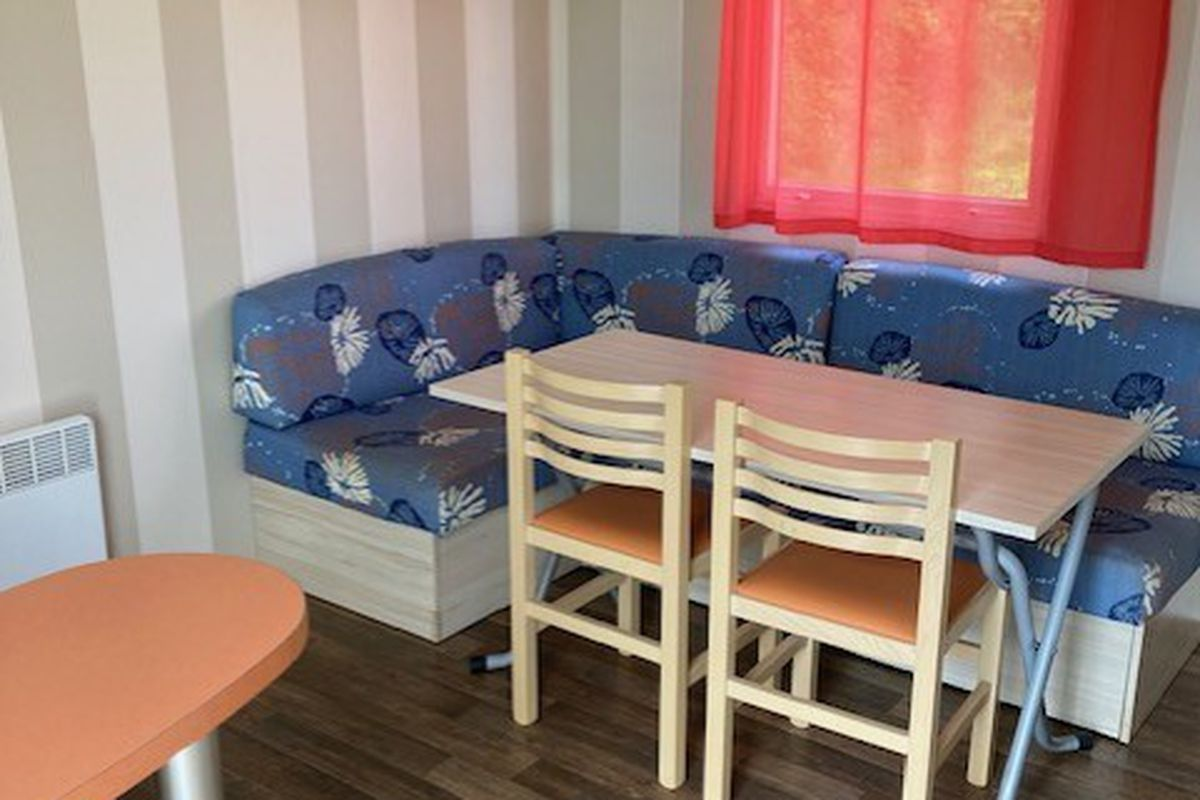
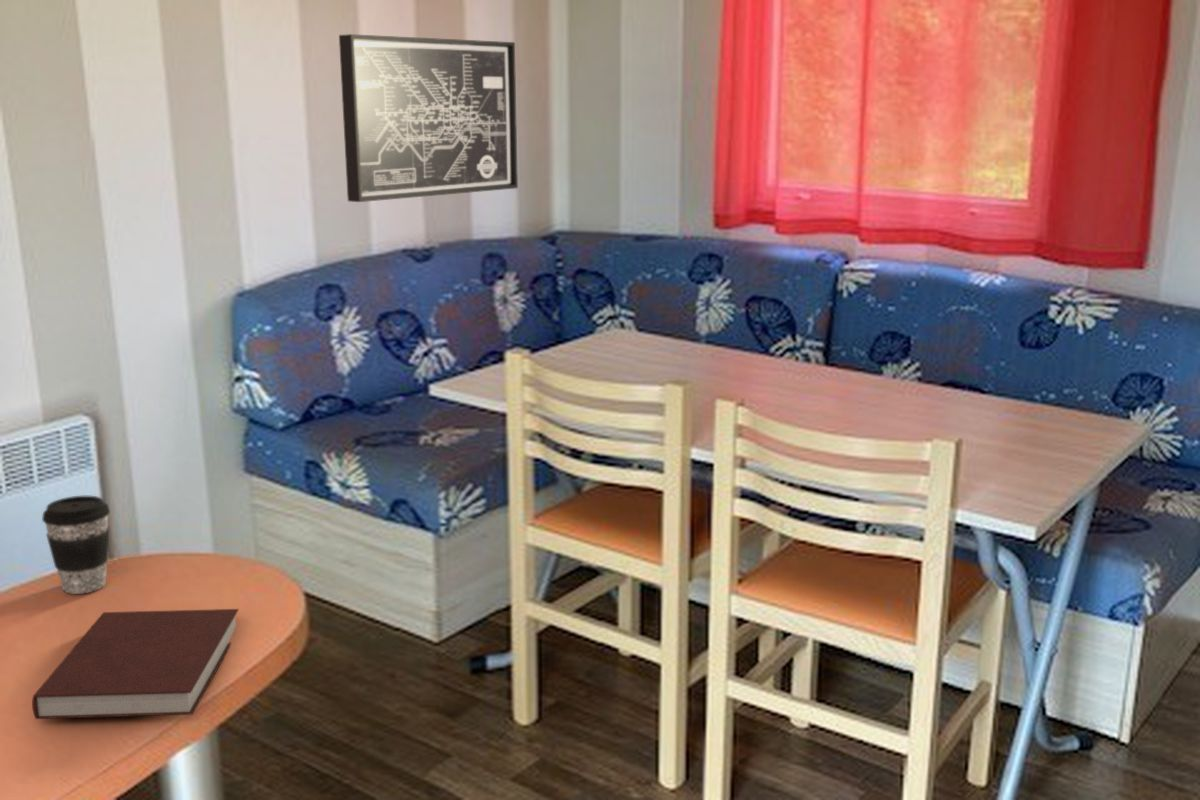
+ wall art [338,33,519,203]
+ coffee cup [41,495,111,595]
+ notebook [31,608,240,720]
